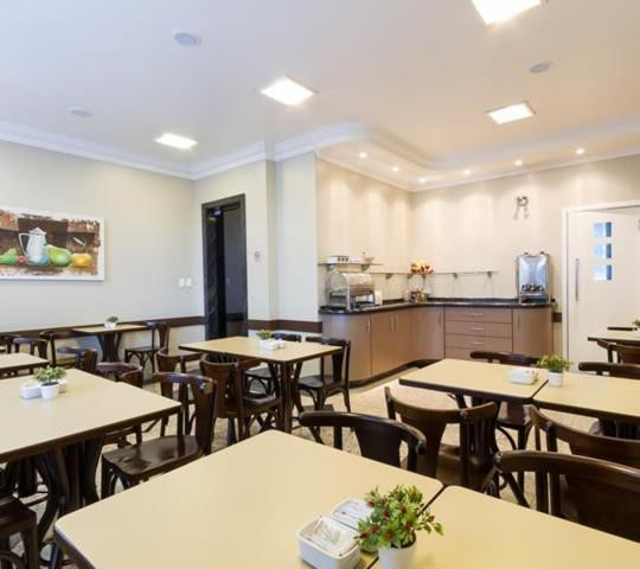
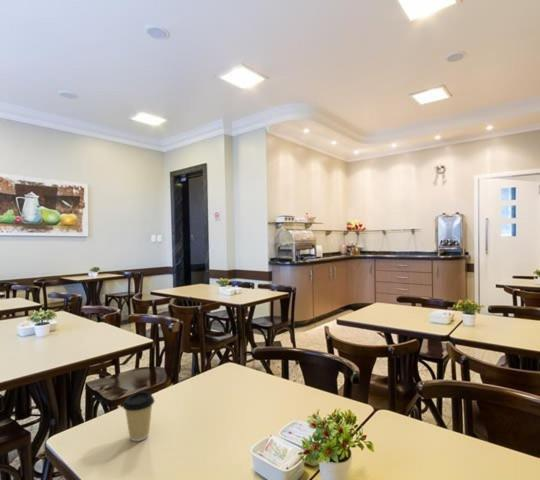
+ coffee cup [121,390,156,442]
